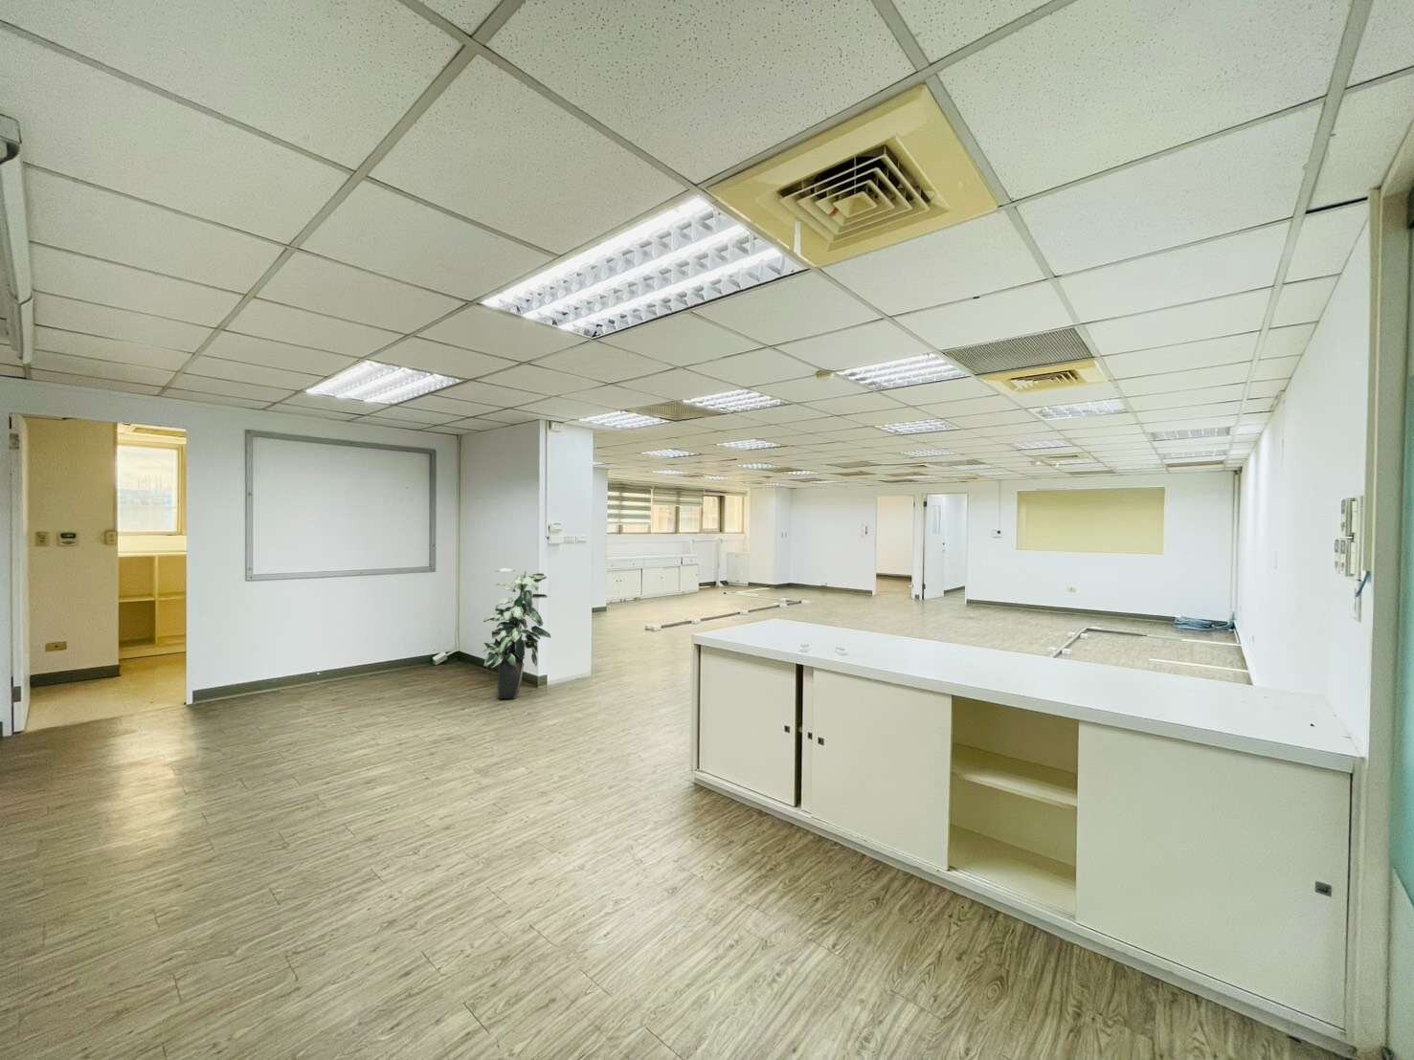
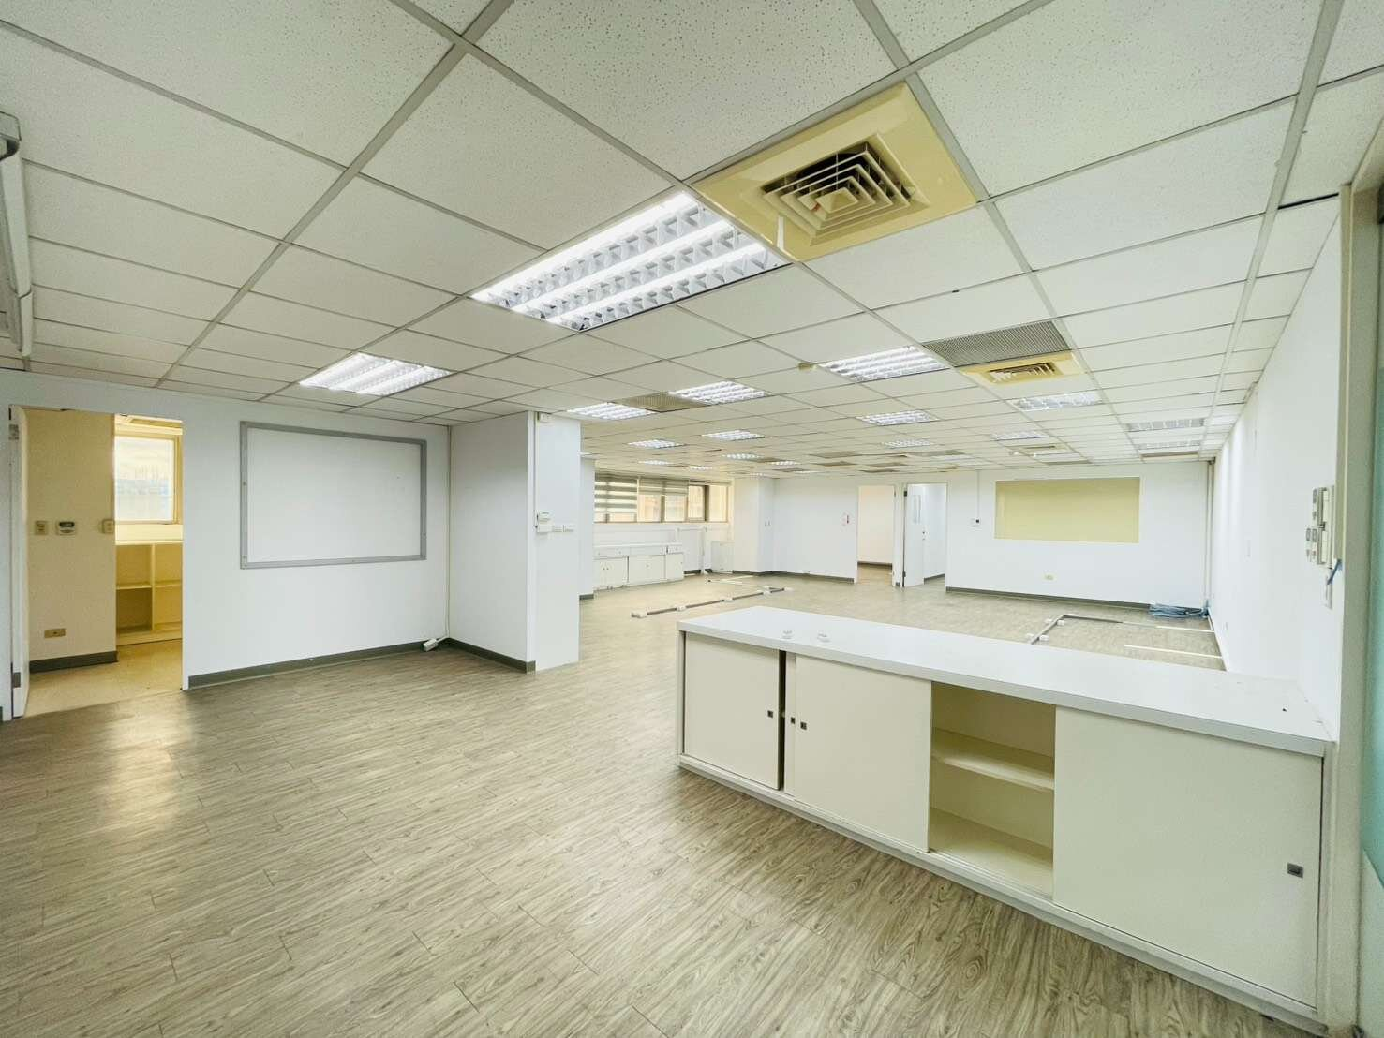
- indoor plant [481,568,553,699]
